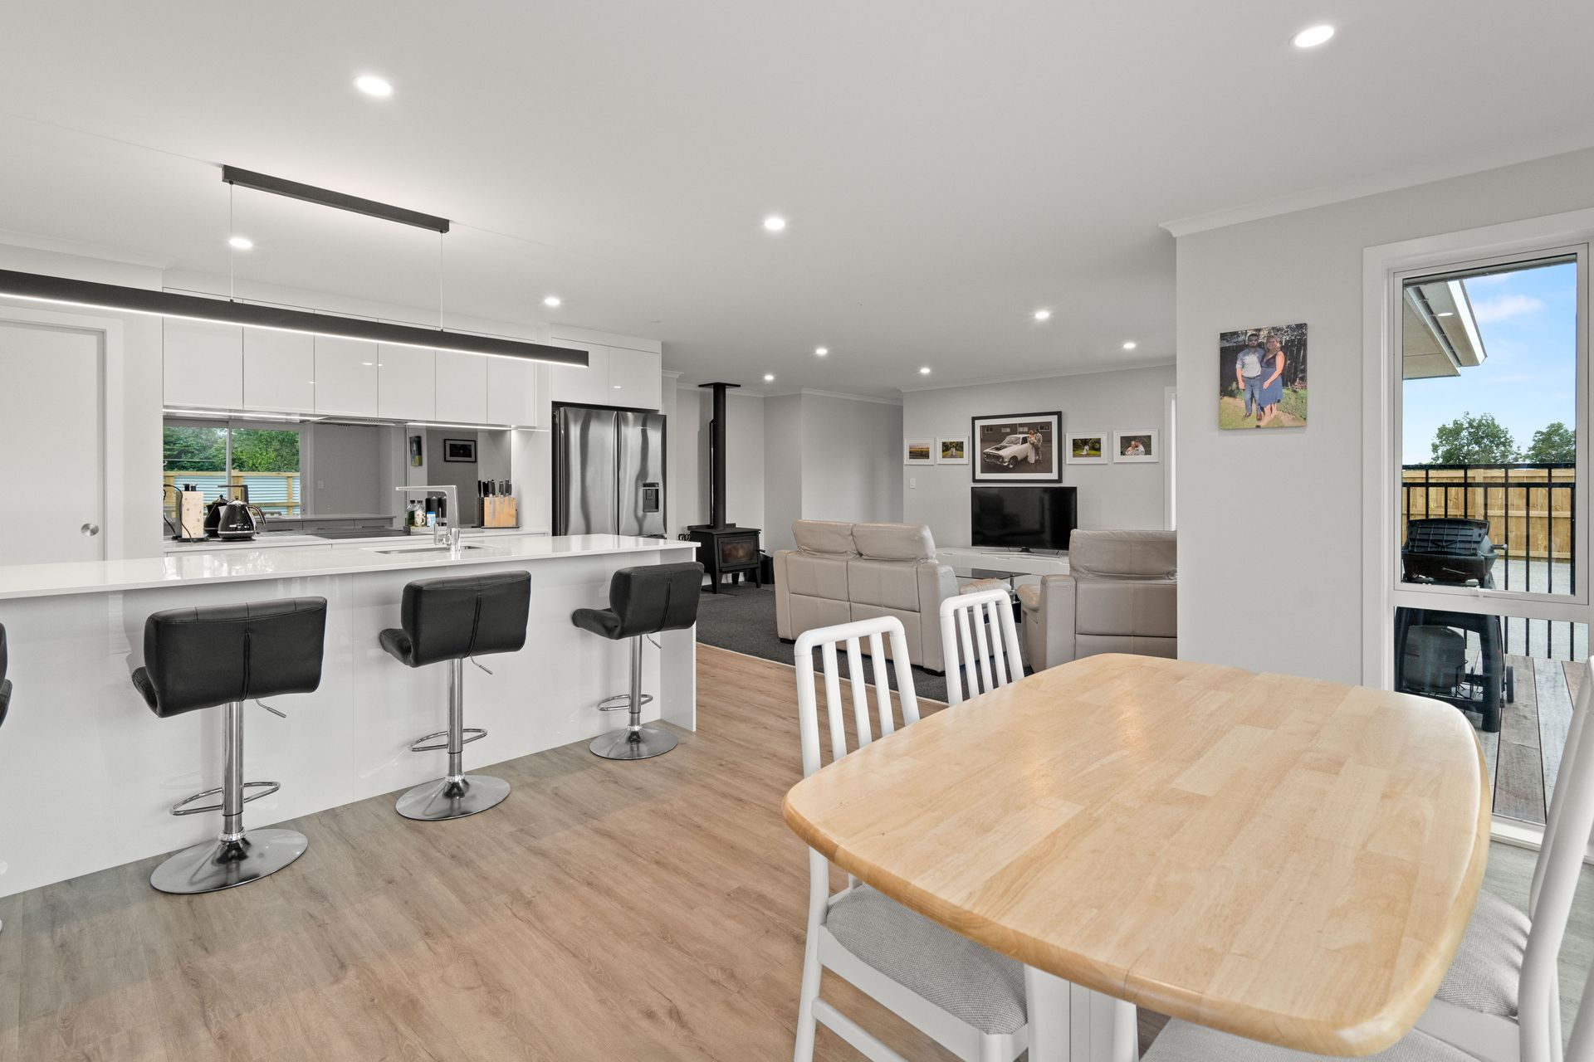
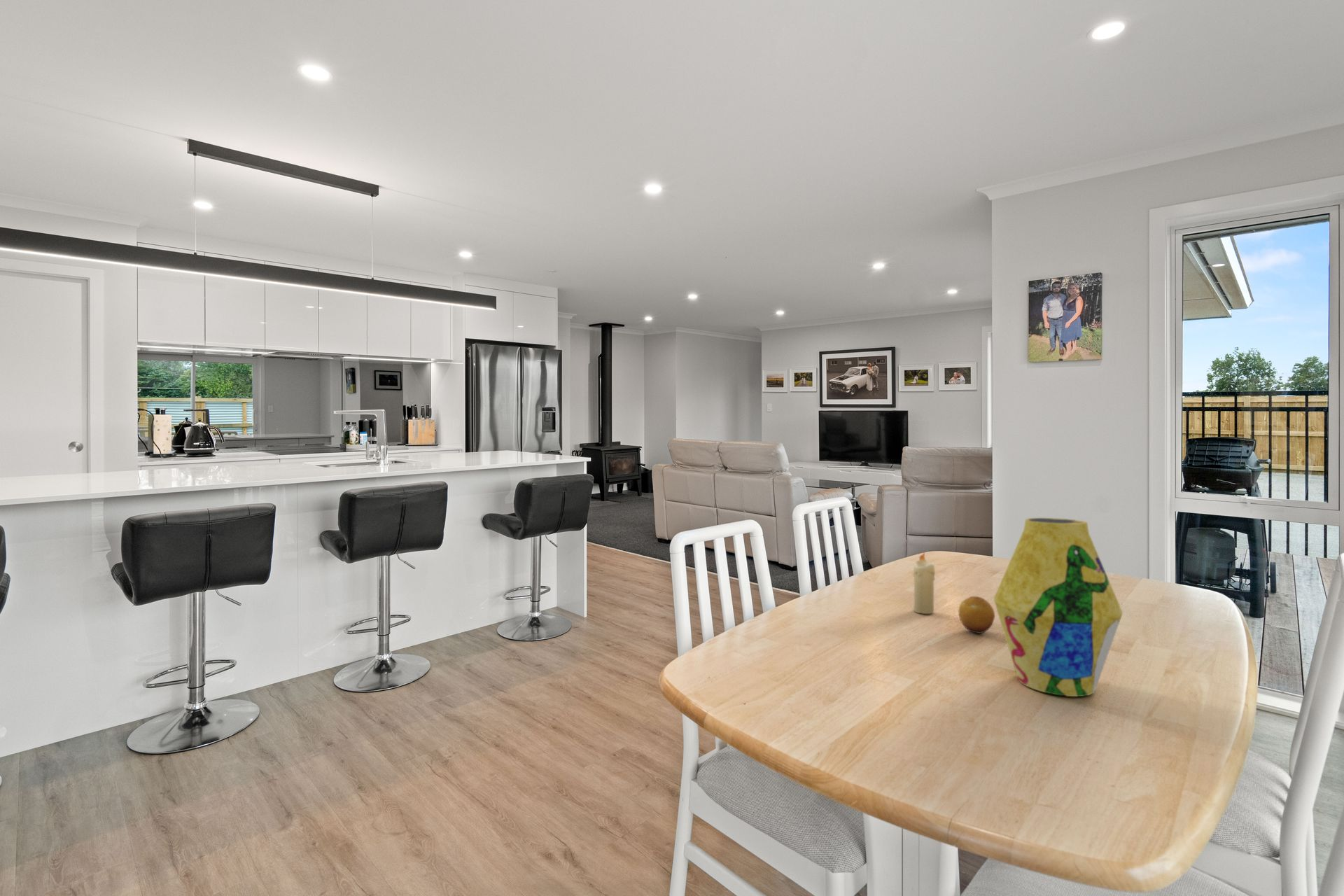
+ fruit [958,596,995,634]
+ vase [993,517,1124,697]
+ candle [912,551,936,615]
